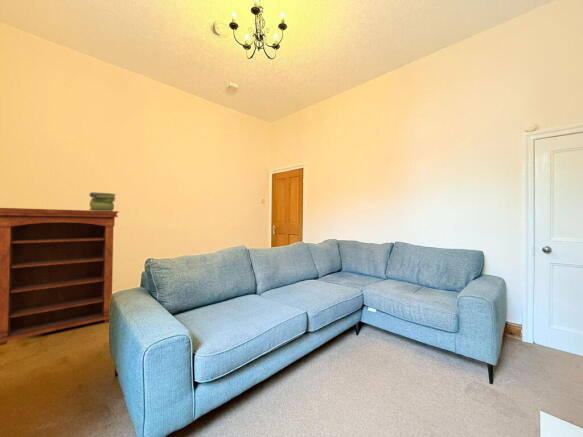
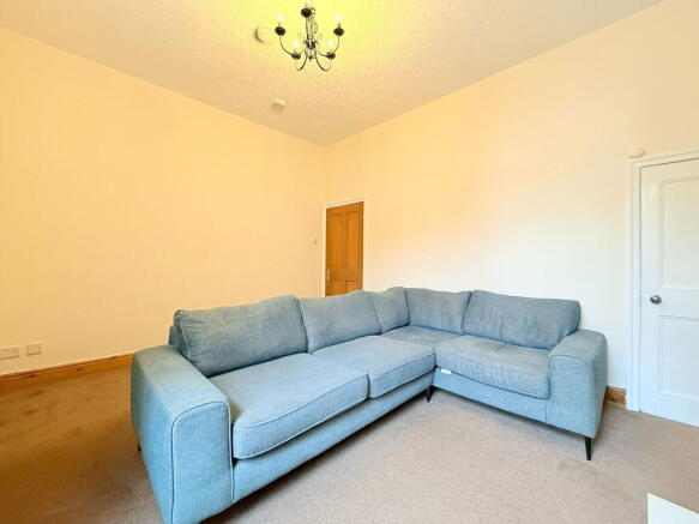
- bookshelf [0,207,120,346]
- stack of books [89,191,117,211]
